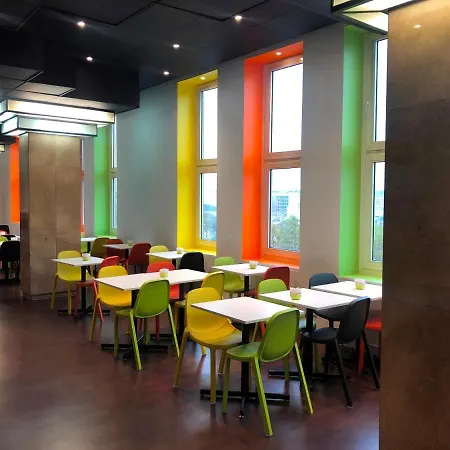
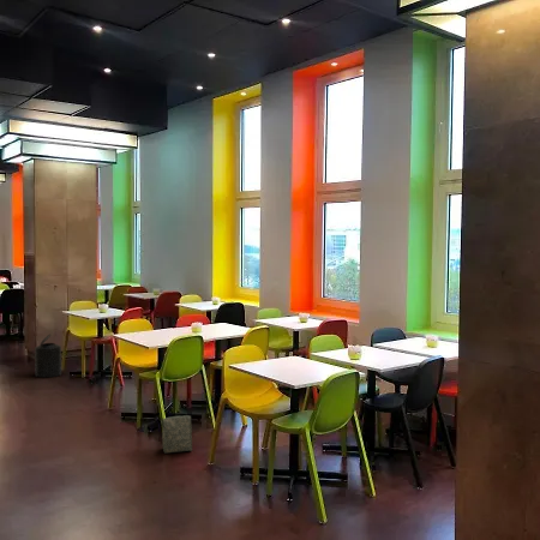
+ bag [161,414,193,455]
+ trash can [34,334,62,379]
